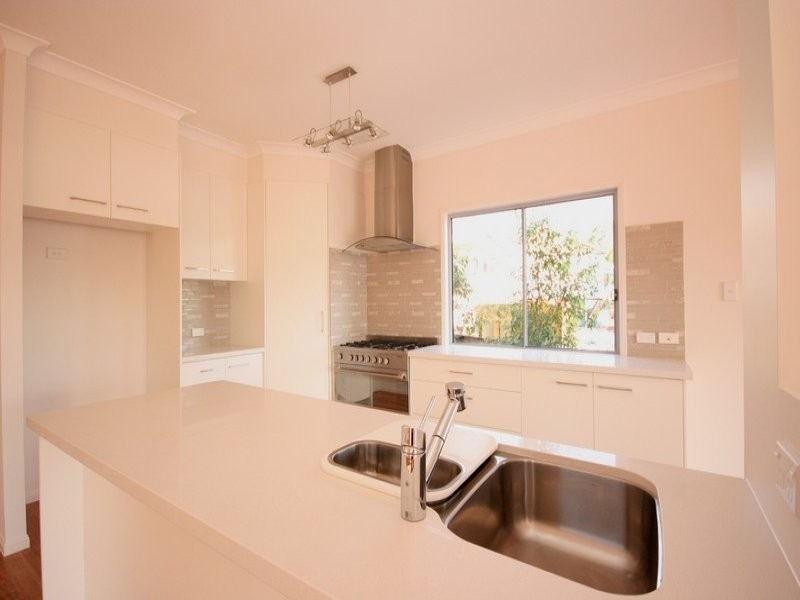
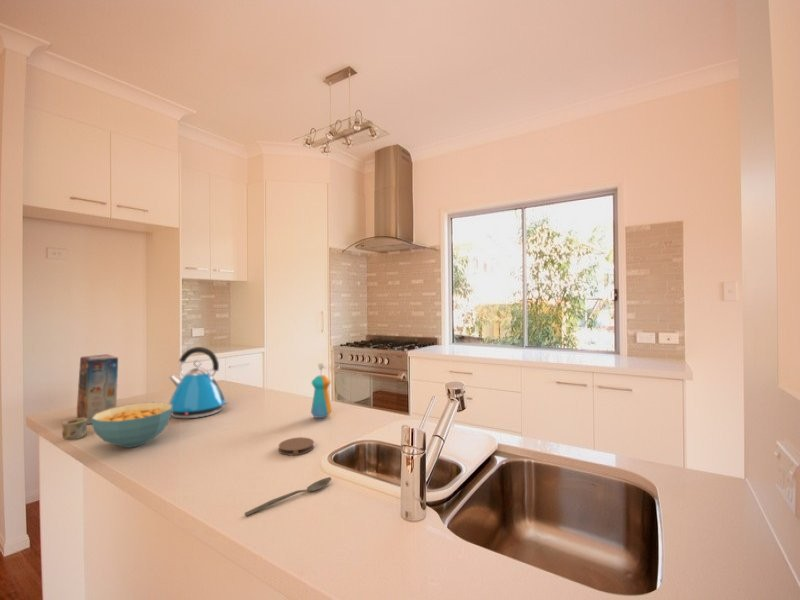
+ cereal box [61,353,119,441]
+ coaster [278,436,315,456]
+ cereal bowl [91,402,173,449]
+ kettle [168,346,230,419]
+ soap dispenser [310,362,333,419]
+ spoon [244,476,332,517]
